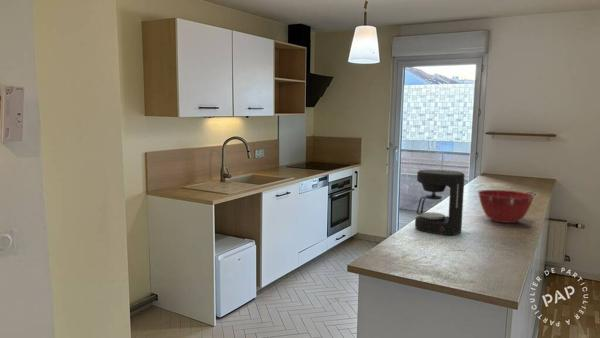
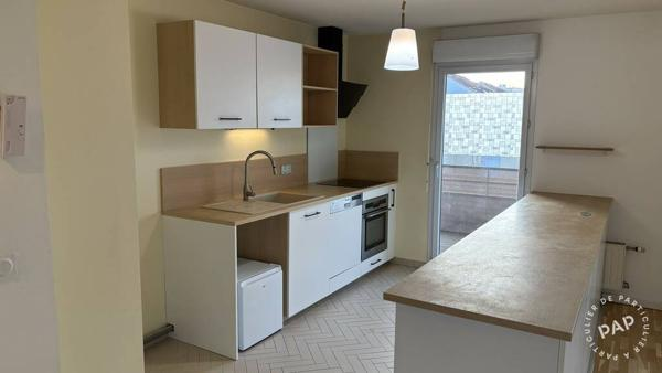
- coffee maker [414,169,466,236]
- mixing bowl [477,189,535,224]
